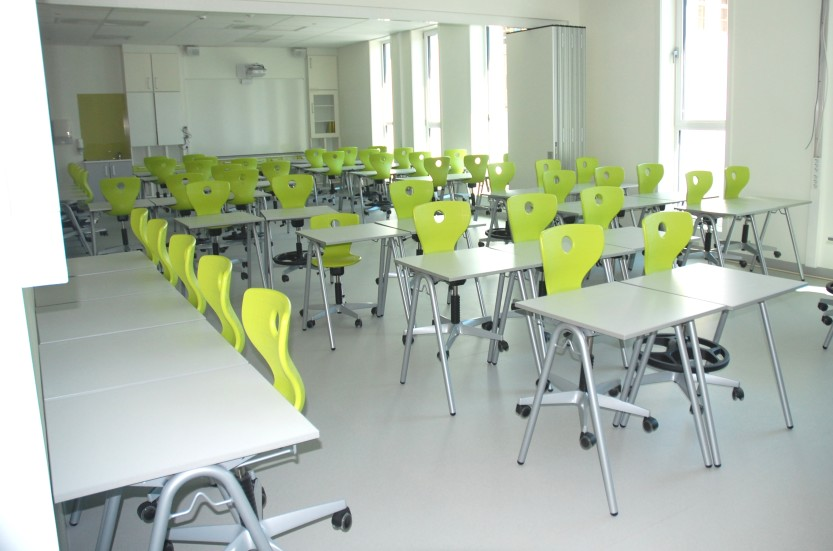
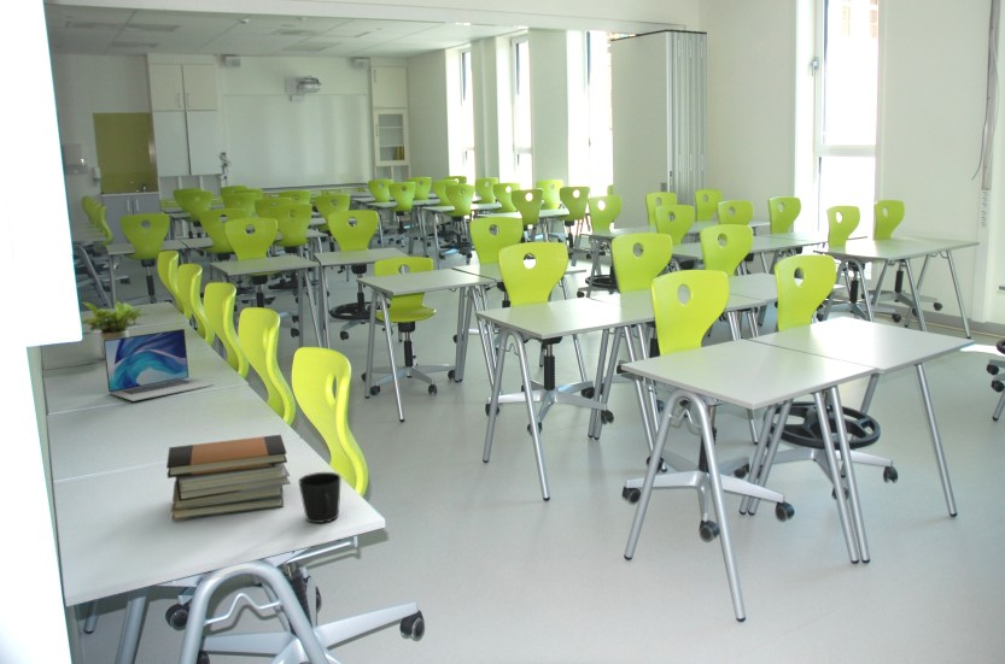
+ cup [298,471,343,524]
+ book stack [165,434,292,521]
+ laptop [103,328,216,402]
+ potted plant [81,300,148,357]
